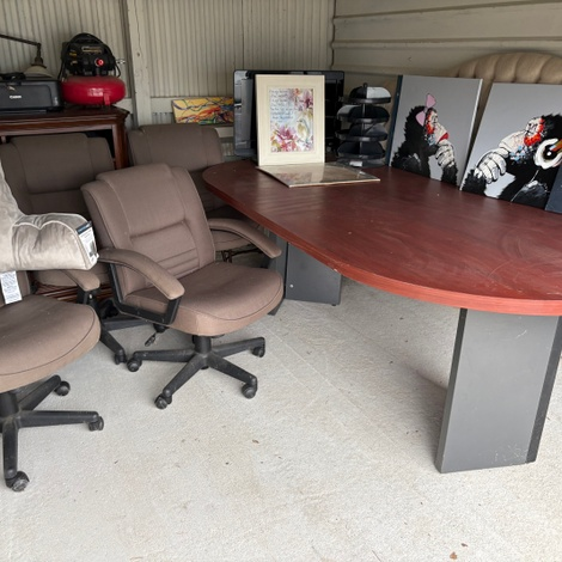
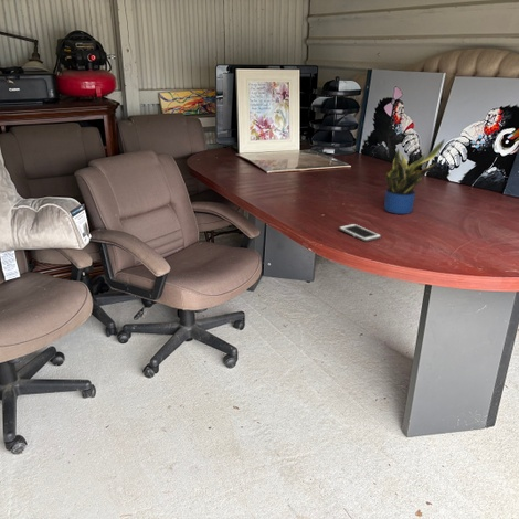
+ cell phone [338,223,382,243]
+ potted plant [383,138,446,215]
